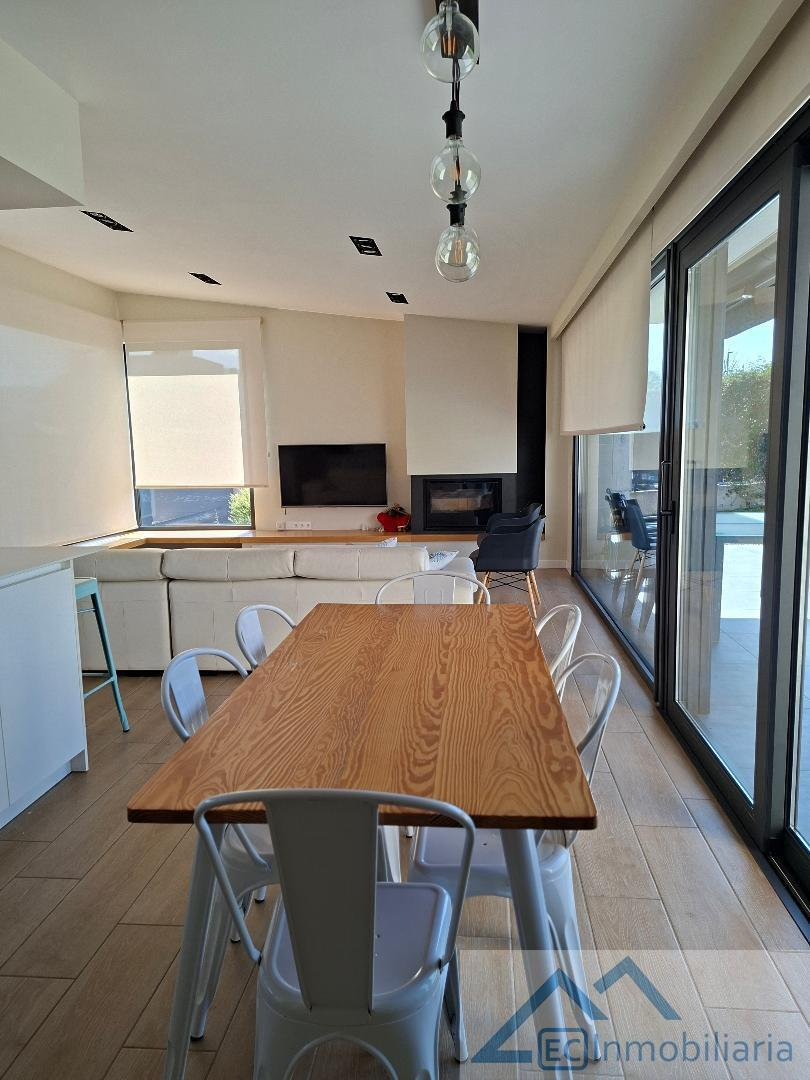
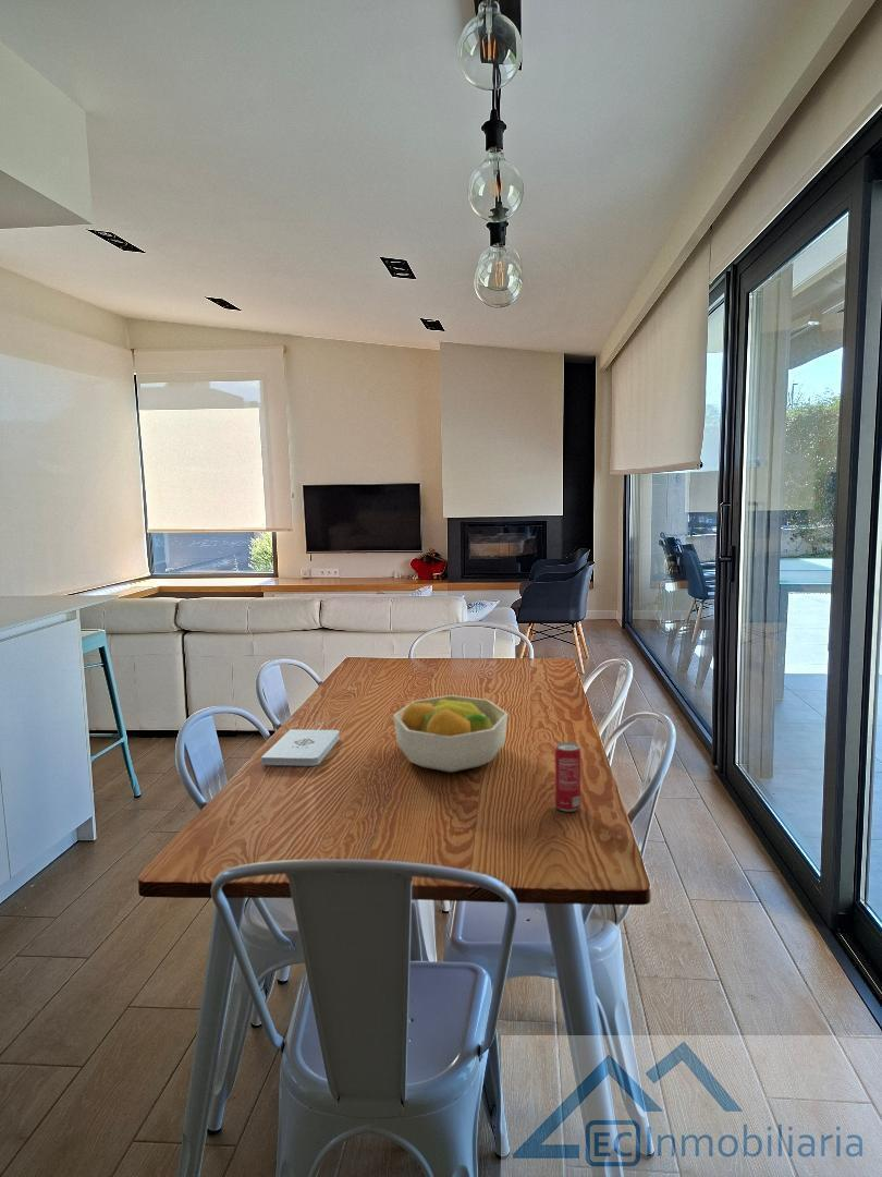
+ notepad [260,728,341,767]
+ beverage can [554,741,581,813]
+ fruit bowl [392,694,509,774]
